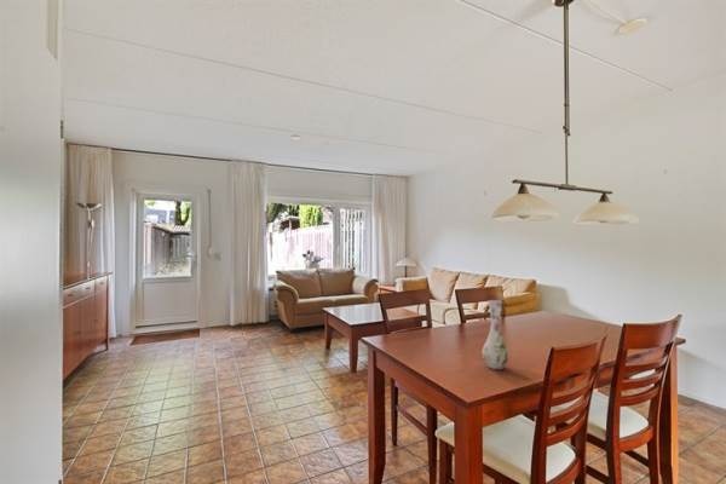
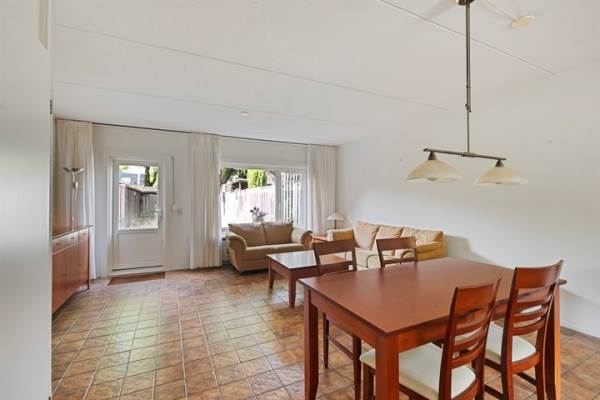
- vase [482,299,511,370]
